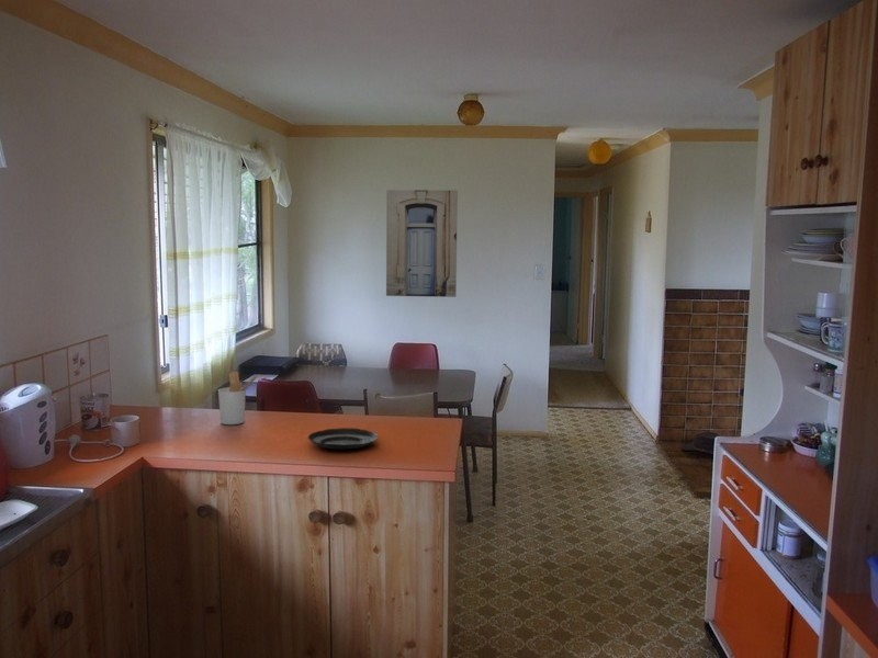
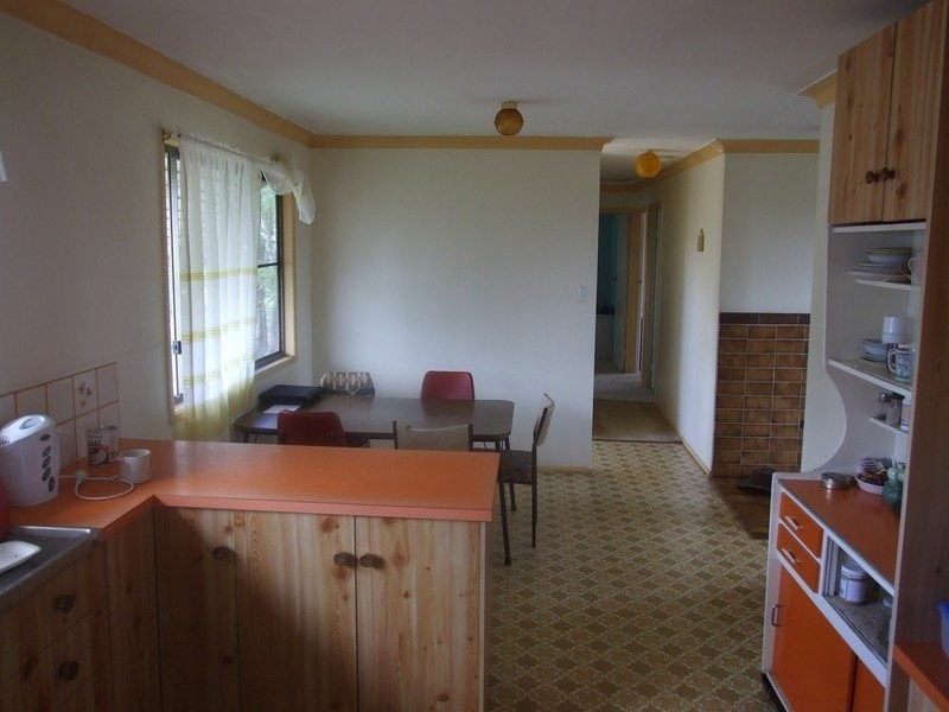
- utensil holder [217,371,260,426]
- tart tin [307,427,379,451]
- wall art [385,189,459,298]
